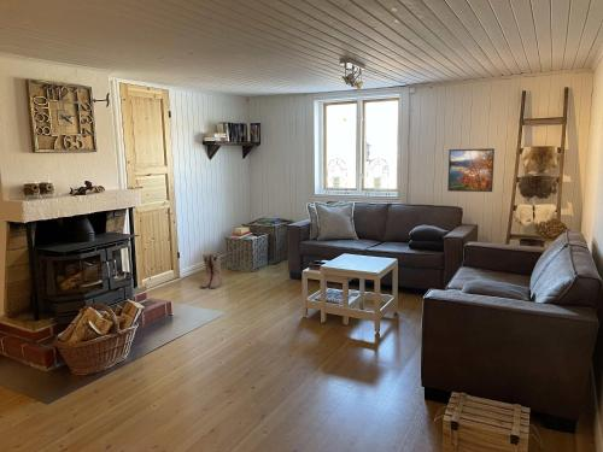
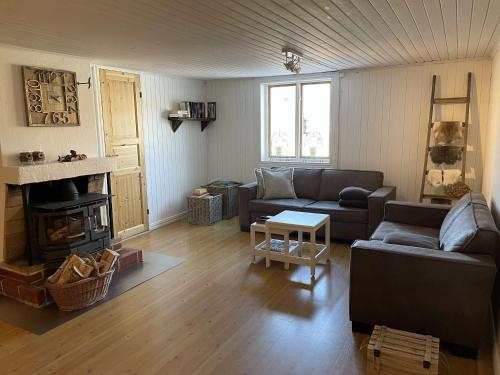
- boots [200,252,223,289]
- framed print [446,147,496,193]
